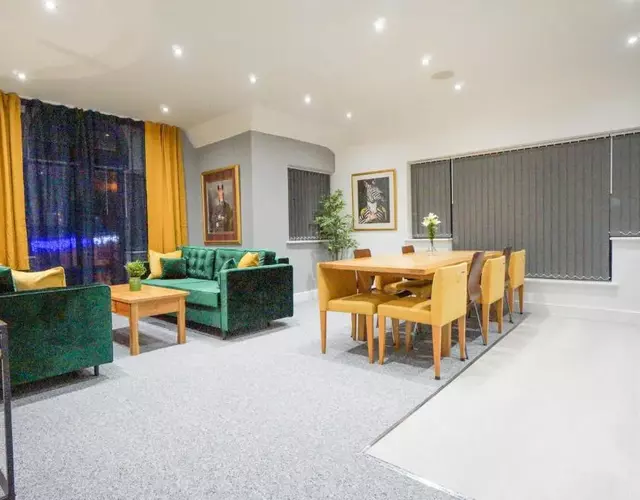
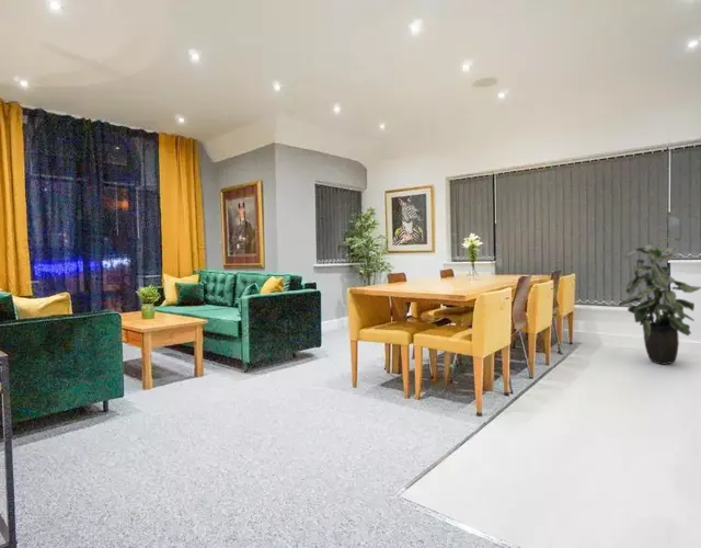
+ indoor plant [617,237,701,366]
